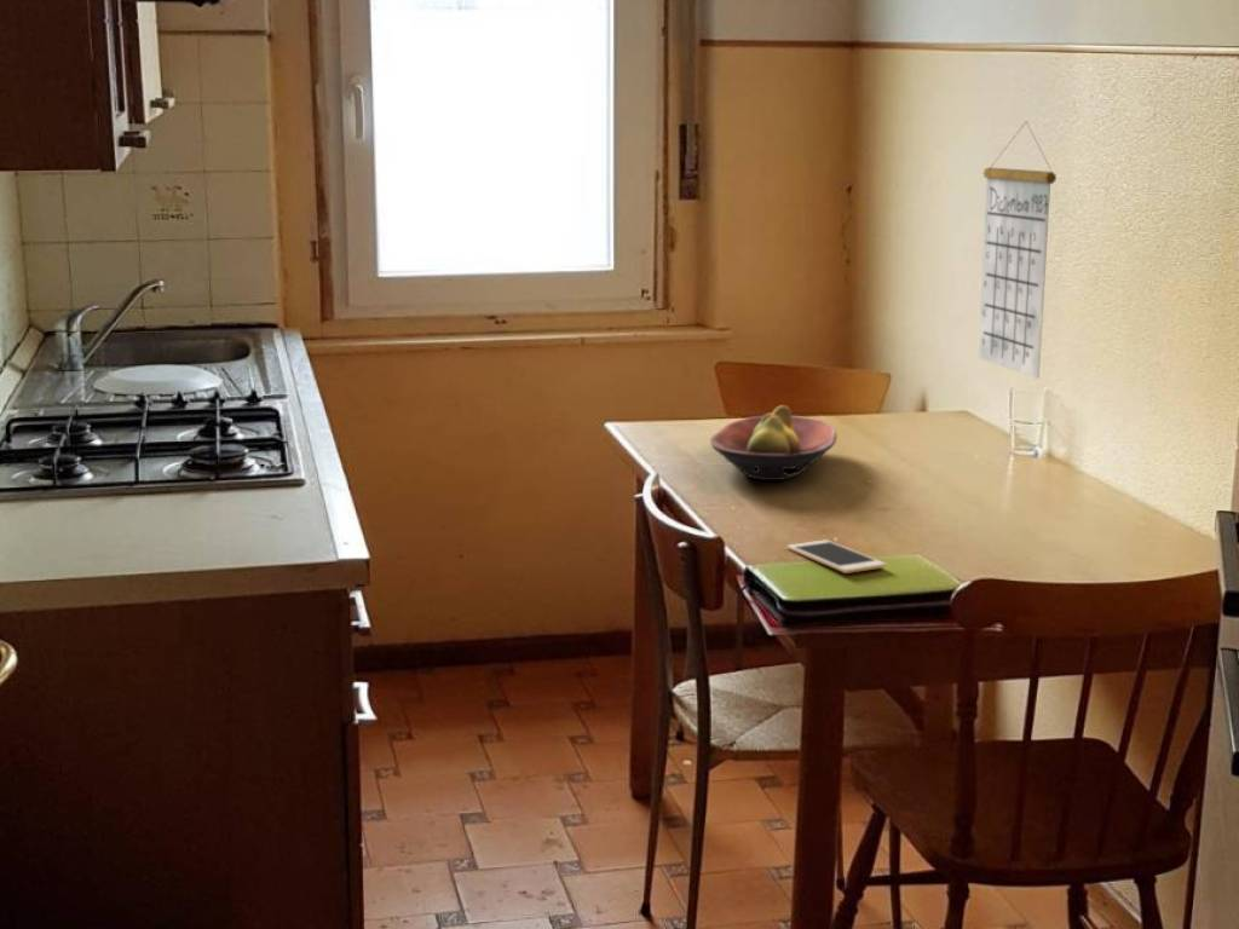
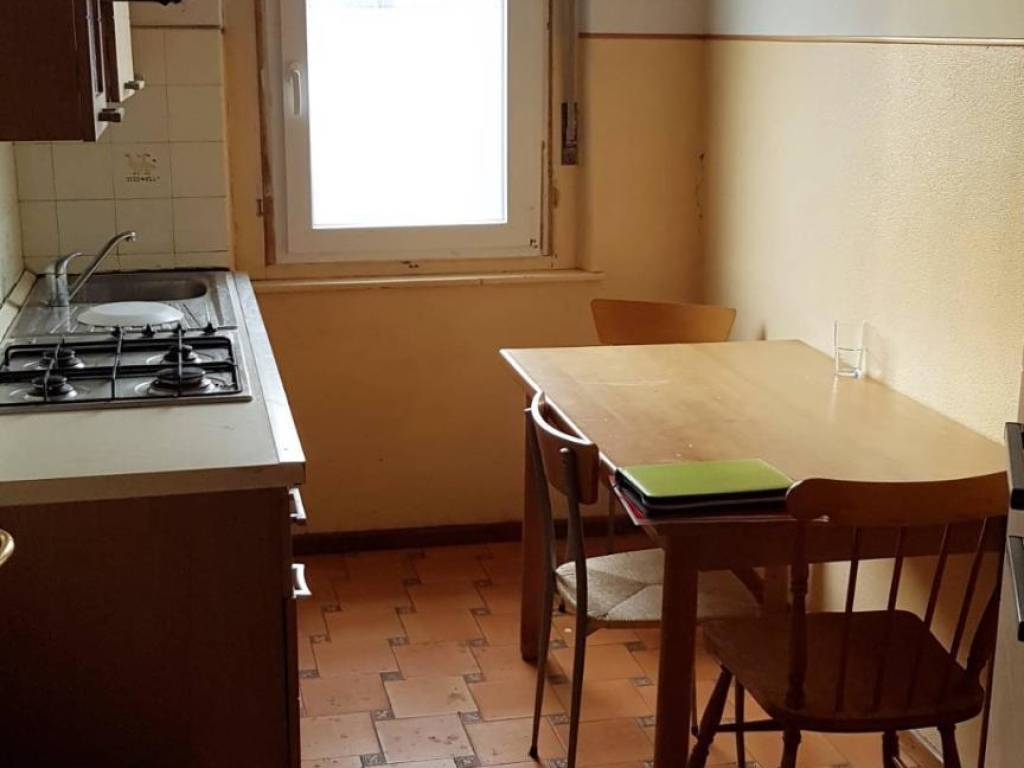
- fruit bowl [709,404,837,481]
- cell phone [786,539,887,575]
- calendar [976,120,1058,380]
